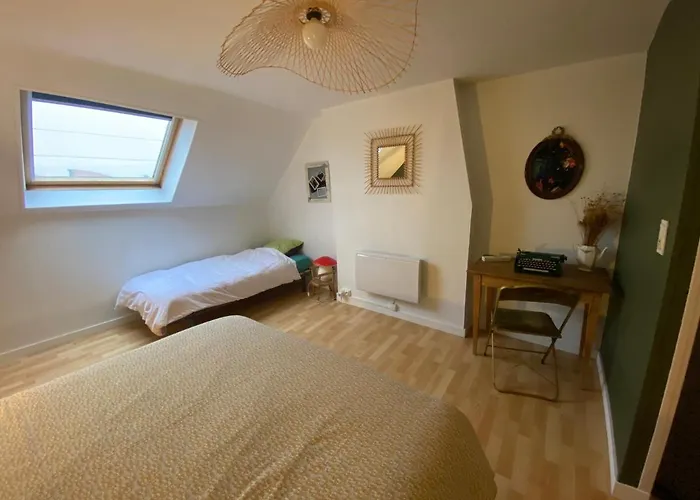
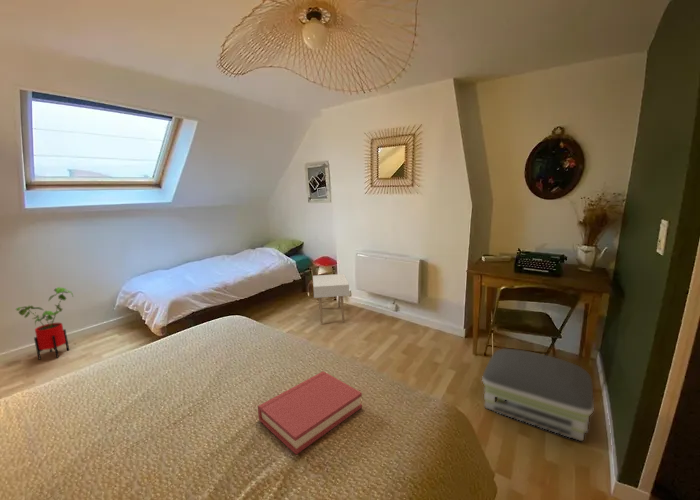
+ hardback book [257,370,363,456]
+ nightstand [312,273,350,325]
+ house plant [15,286,74,360]
+ air purifier [481,348,595,442]
